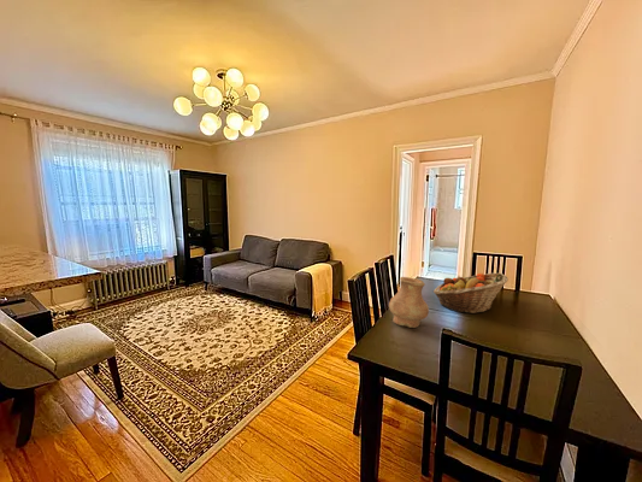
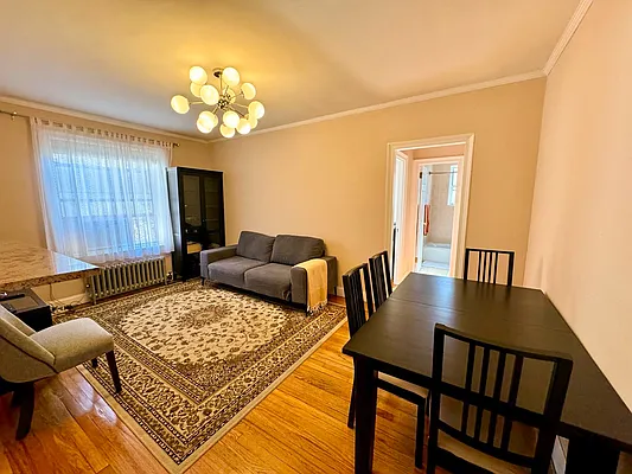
- fruit basket [432,272,510,315]
- vase [388,276,430,329]
